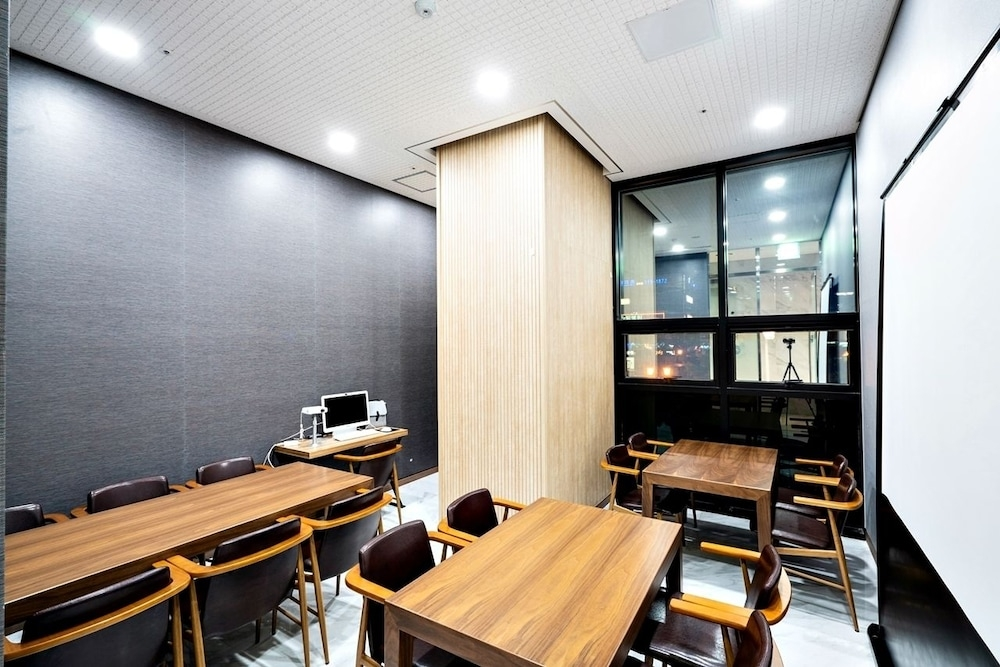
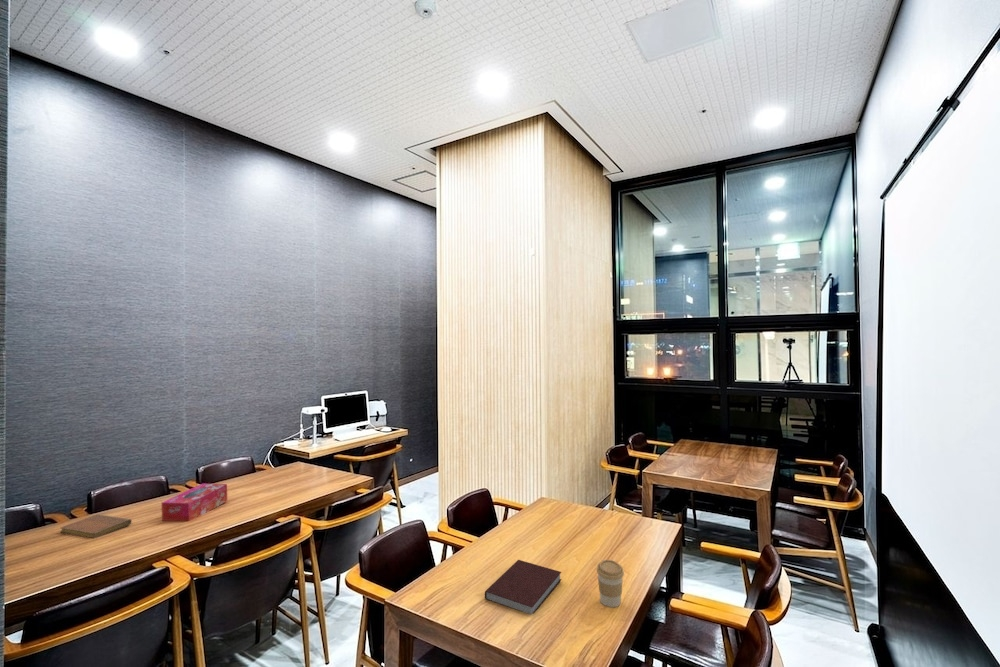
+ coffee cup [596,559,625,608]
+ tissue box [161,482,228,522]
+ notebook [60,514,133,539]
+ notebook [484,559,562,615]
